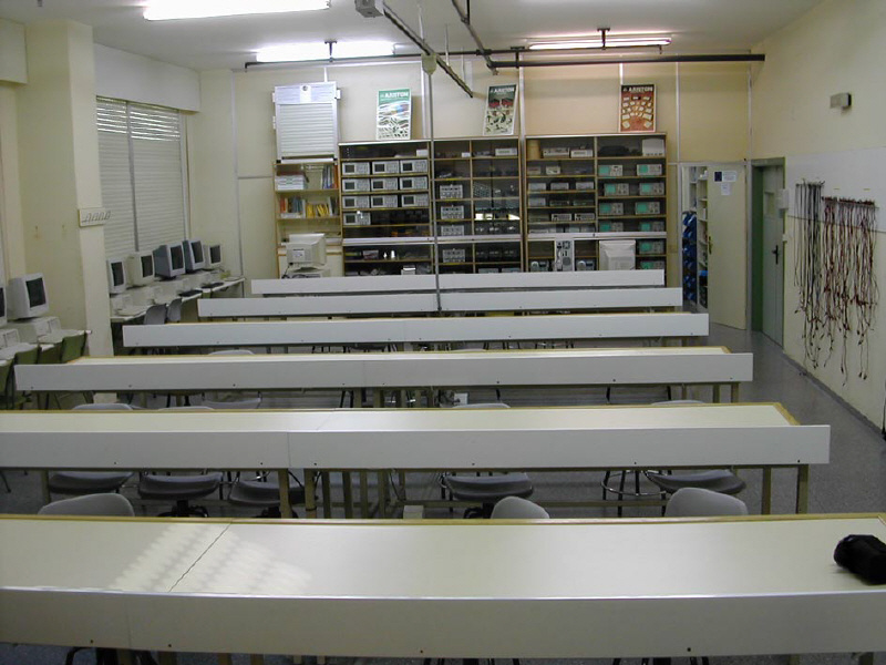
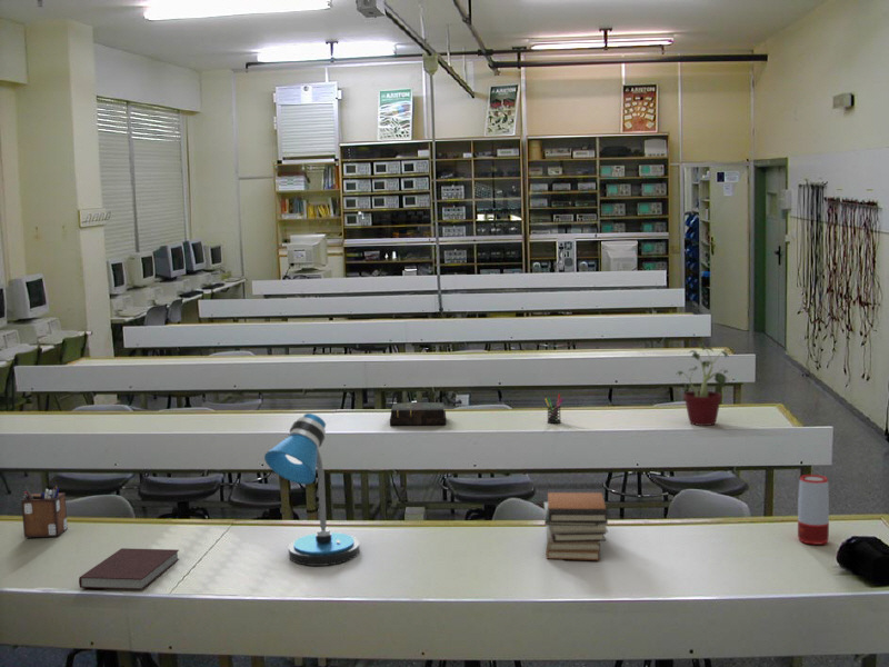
+ speaker [797,474,830,546]
+ book [389,401,447,427]
+ notebook [78,547,180,590]
+ book stack [543,488,609,561]
+ desk lamp [263,412,360,567]
+ pen holder [543,394,566,425]
+ potted plant [676,342,736,427]
+ desk organizer [20,484,69,538]
